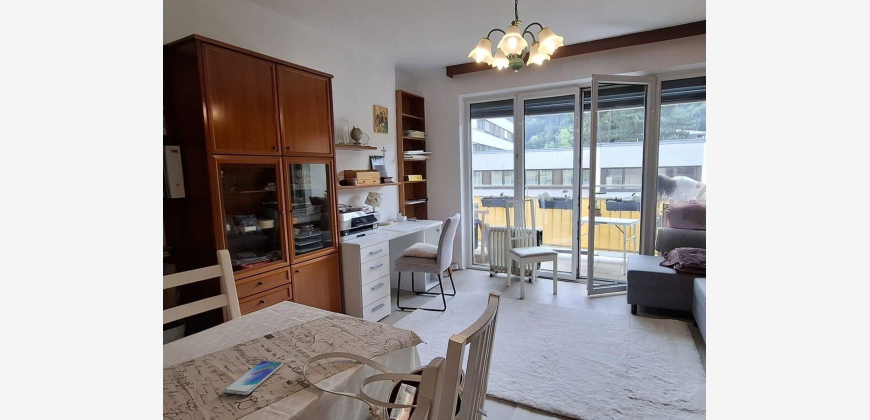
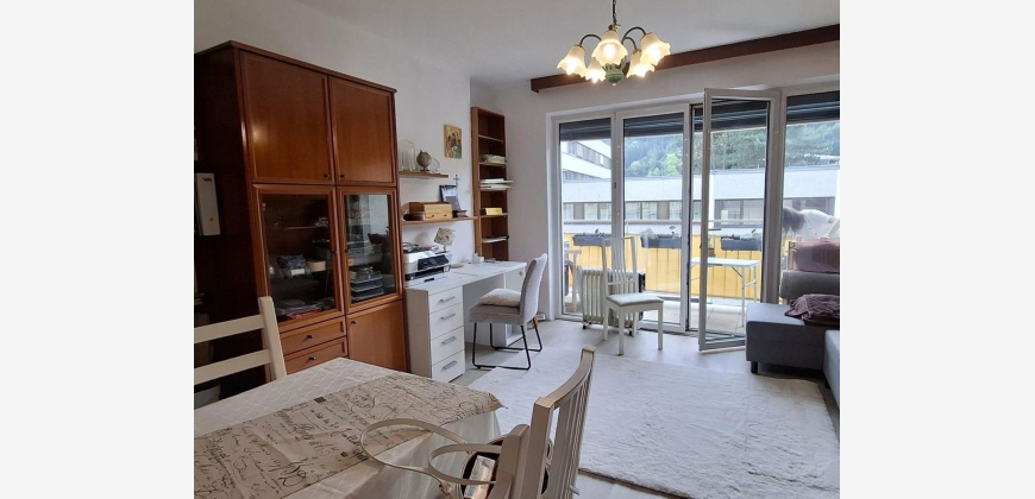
- smartphone [223,360,284,396]
